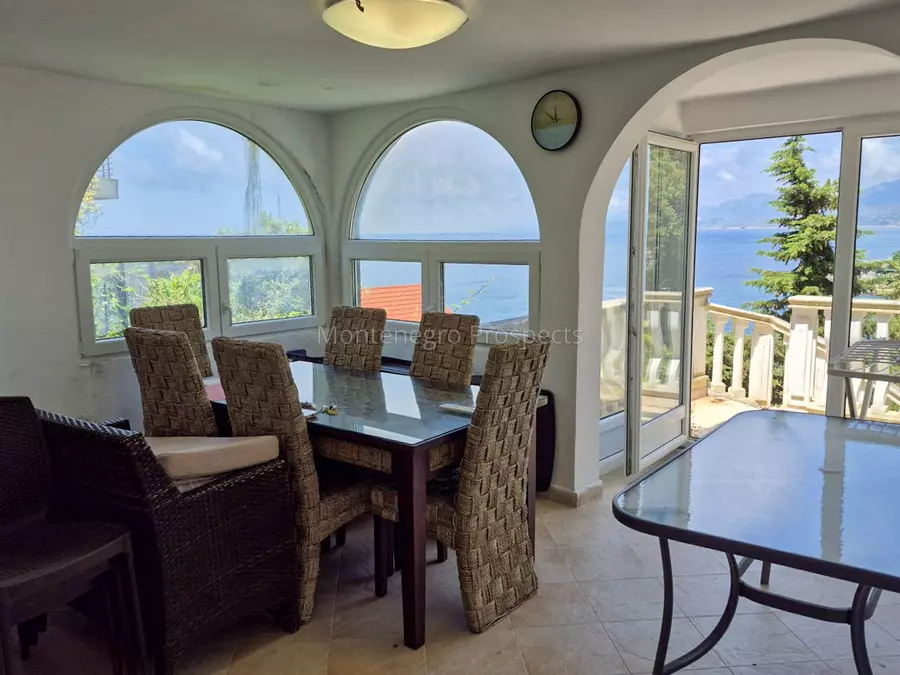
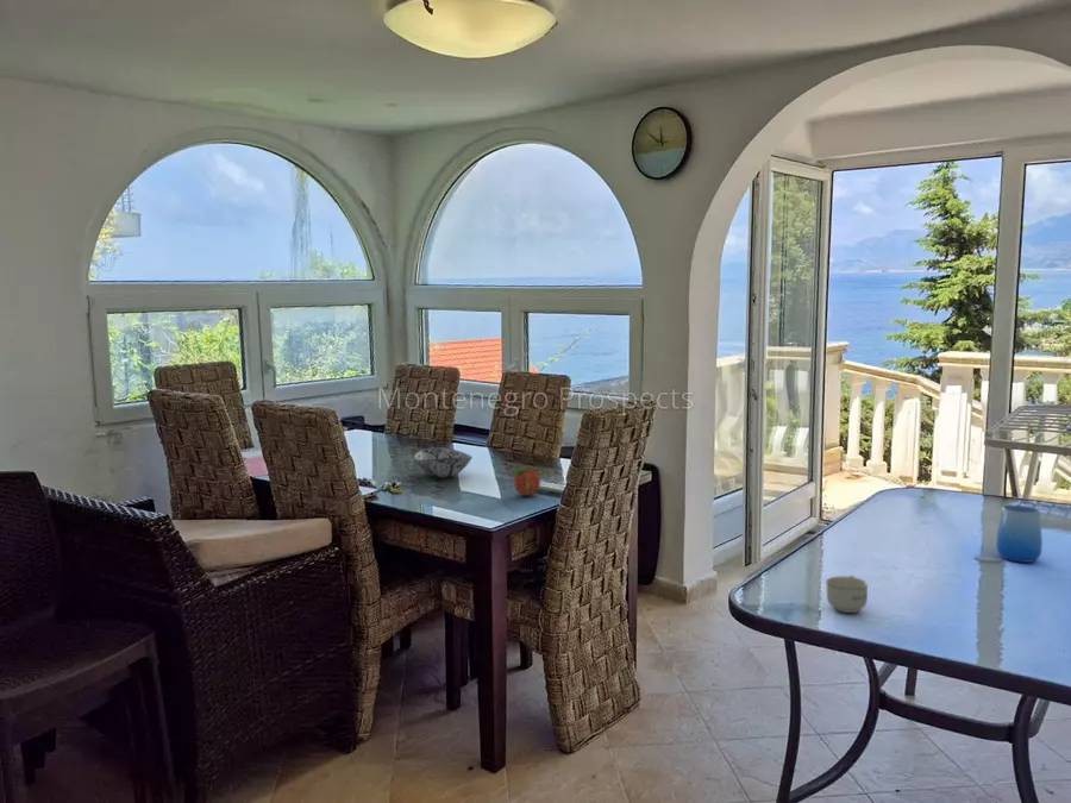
+ fruit [513,463,541,497]
+ cup [825,575,869,614]
+ cup [995,504,1044,564]
+ decorative bowl [413,446,474,478]
